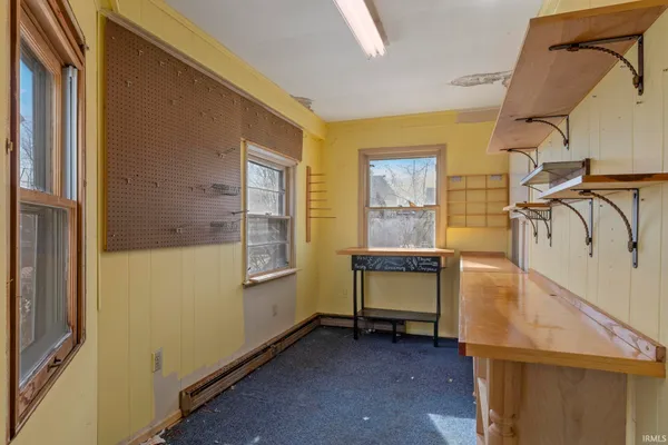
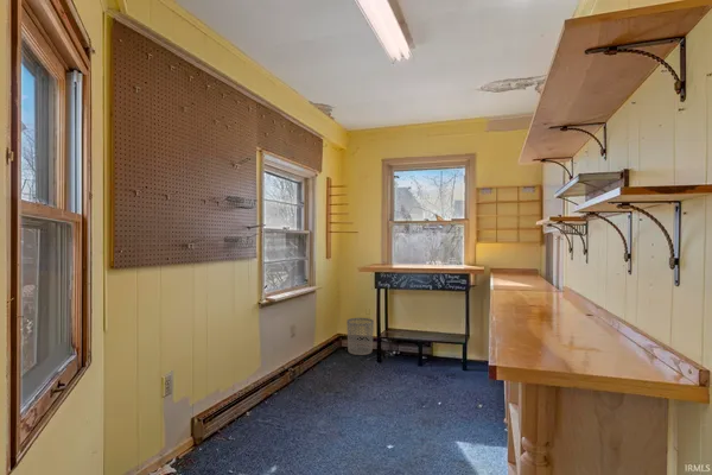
+ waste bin [345,317,375,356]
